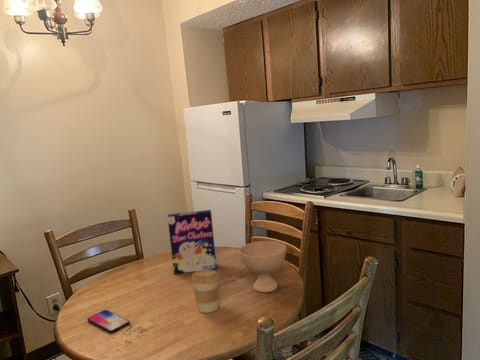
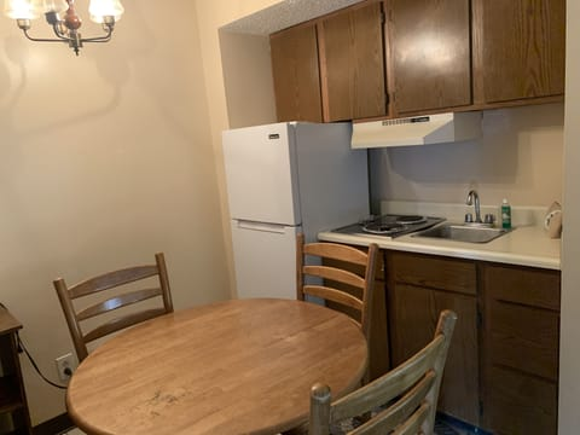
- cereal box [167,209,218,275]
- coffee cup [190,269,220,314]
- smartphone [87,309,131,334]
- bowl [238,240,287,293]
